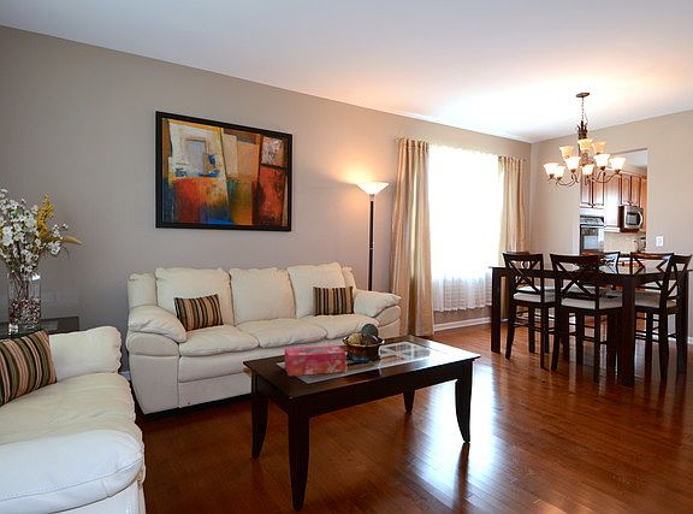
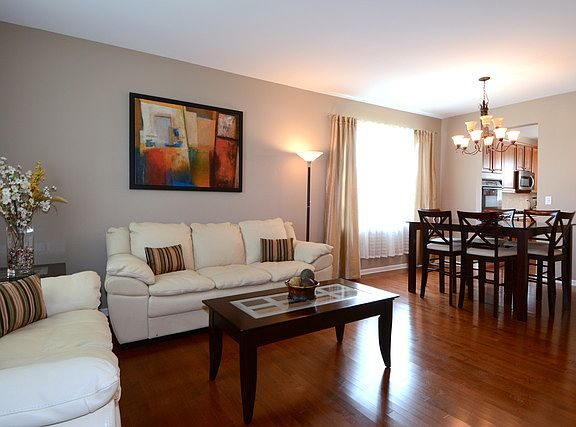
- tissue box [284,344,346,377]
